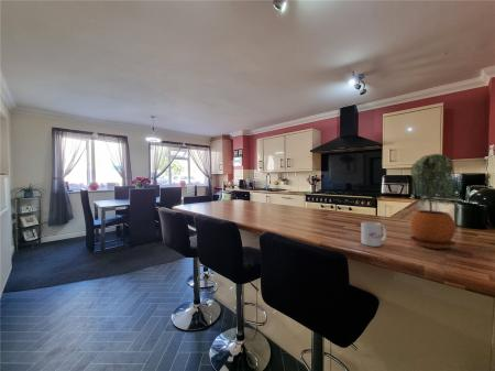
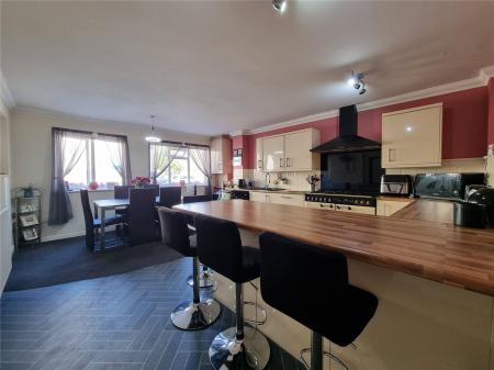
- potted plant [408,153,459,250]
- mug [361,220,387,248]
